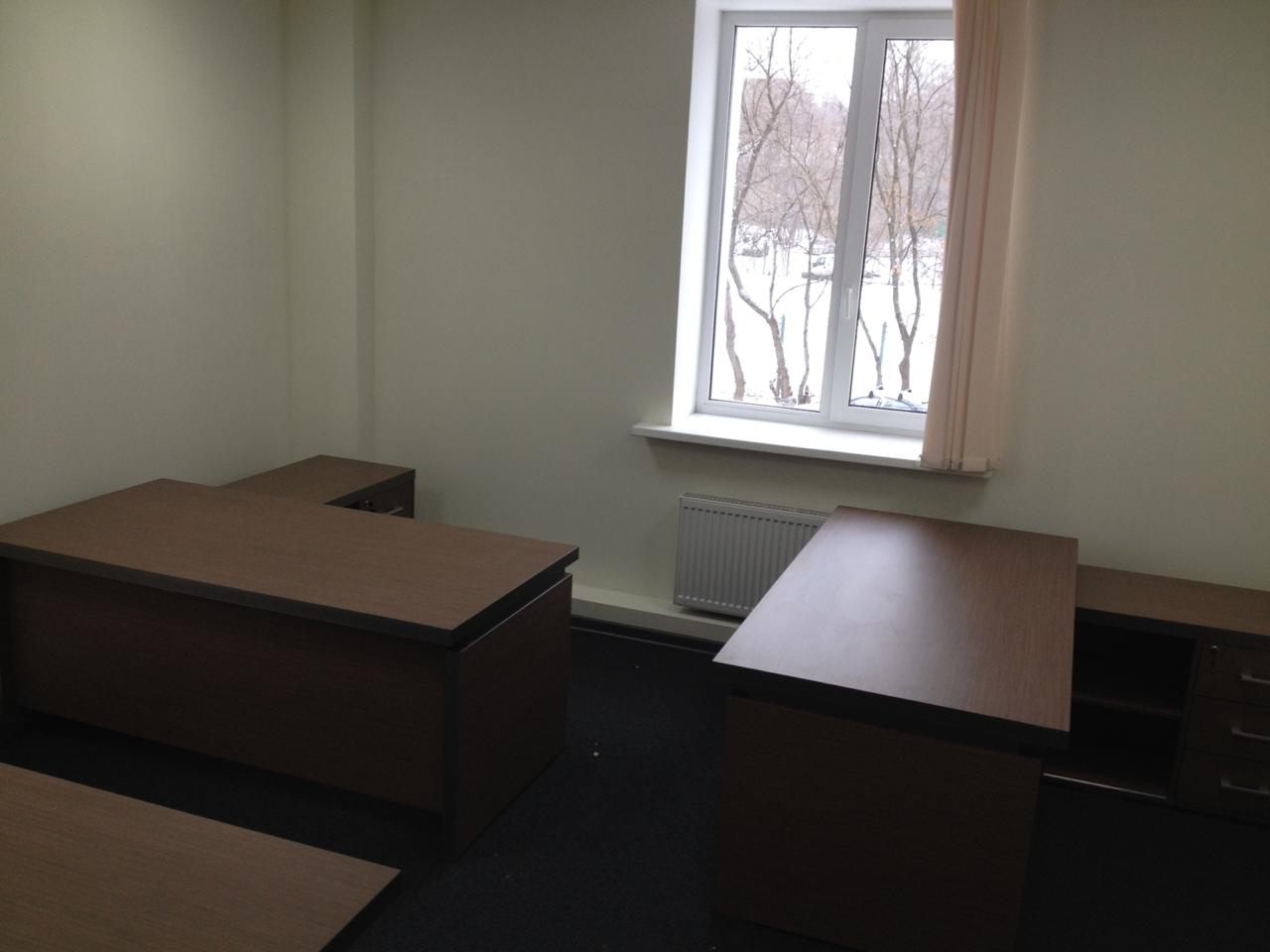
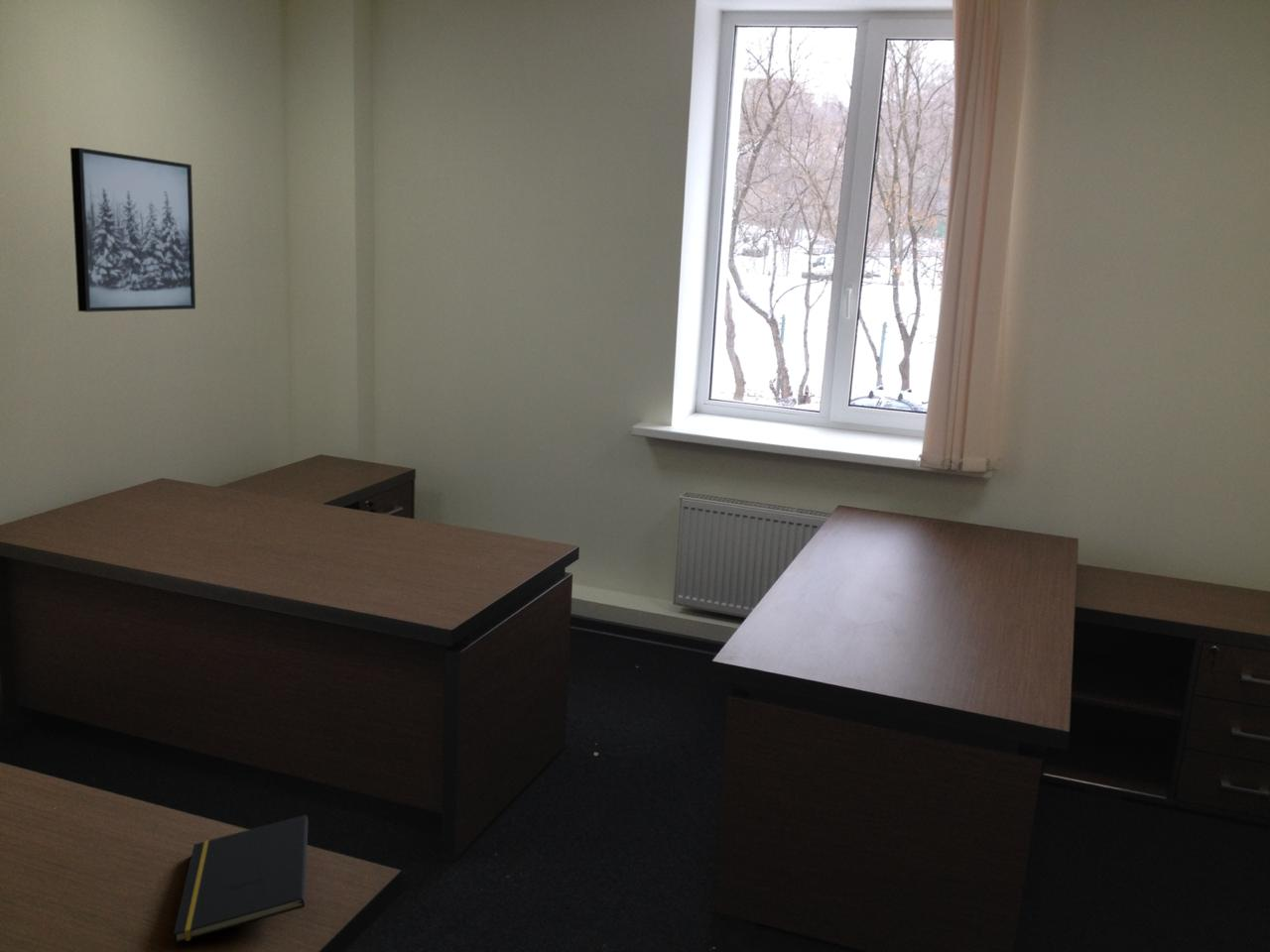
+ wall art [69,147,196,313]
+ notepad [173,814,309,944]
